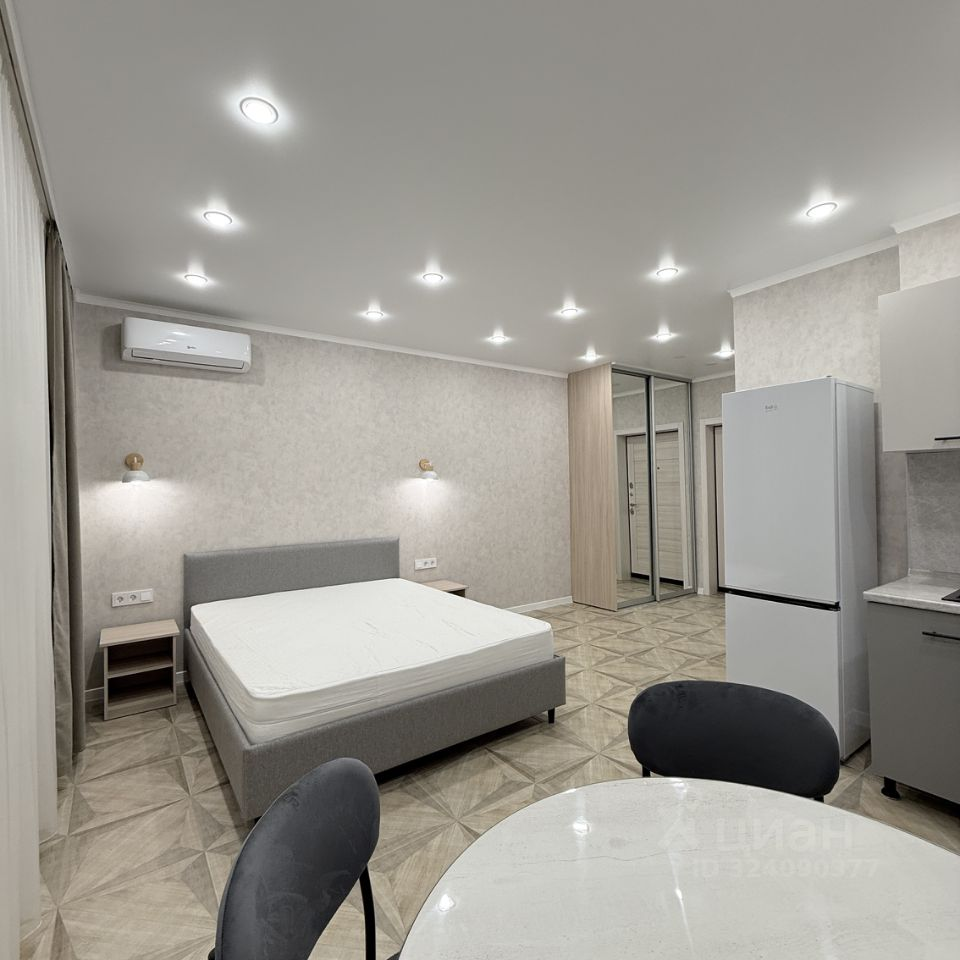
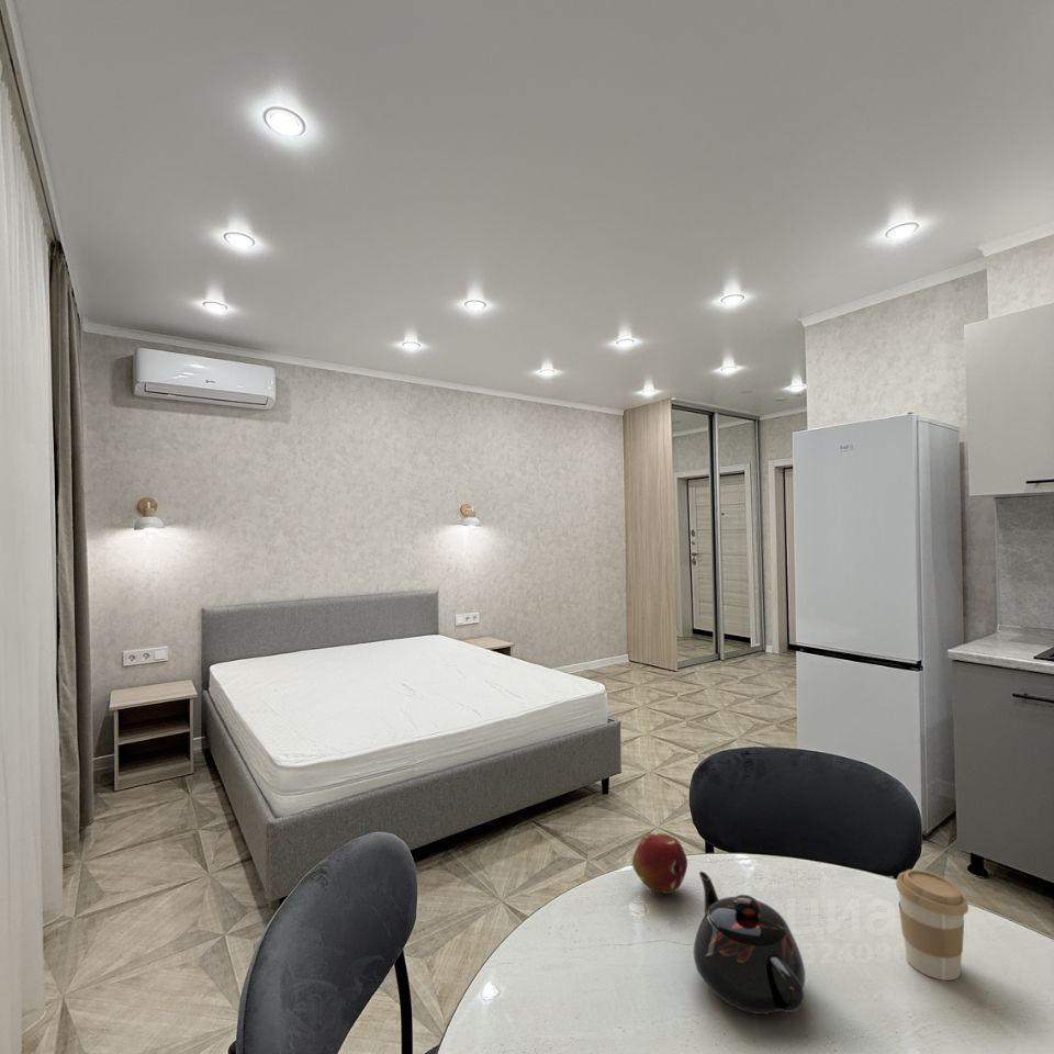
+ teapot [693,871,806,1016]
+ coffee cup [895,868,969,982]
+ fruit [631,832,688,895]
